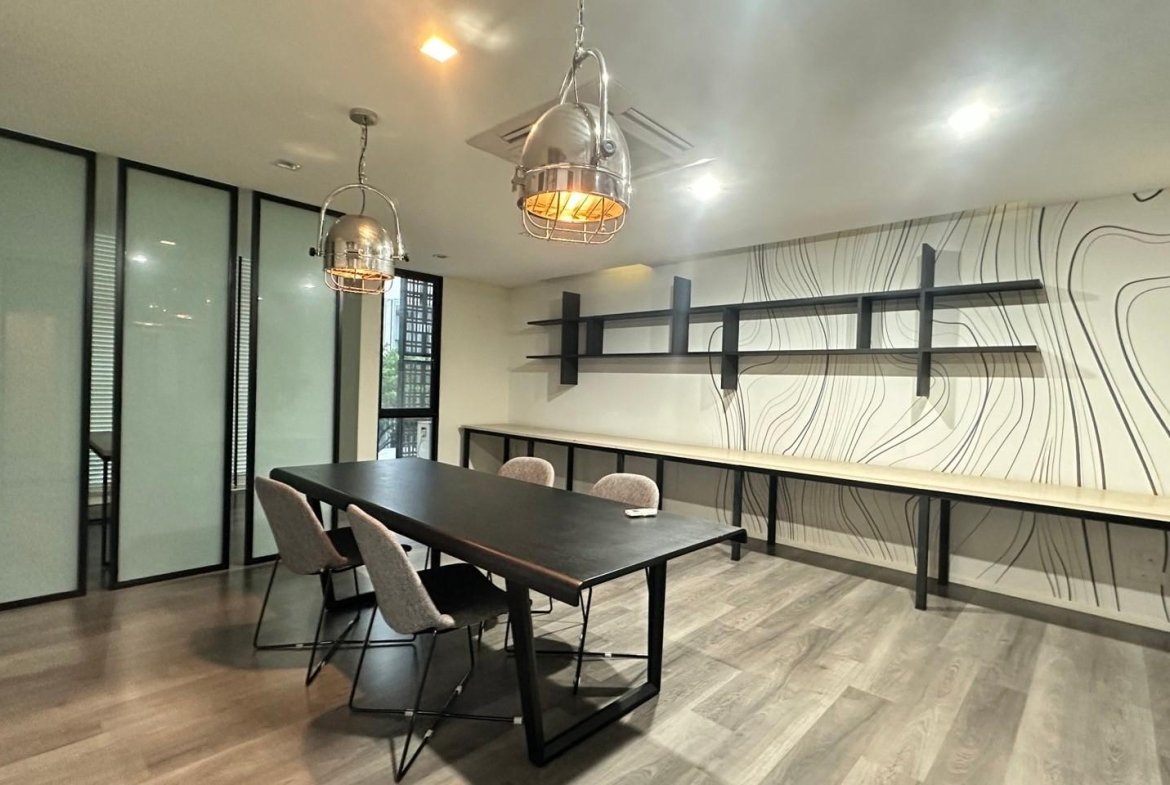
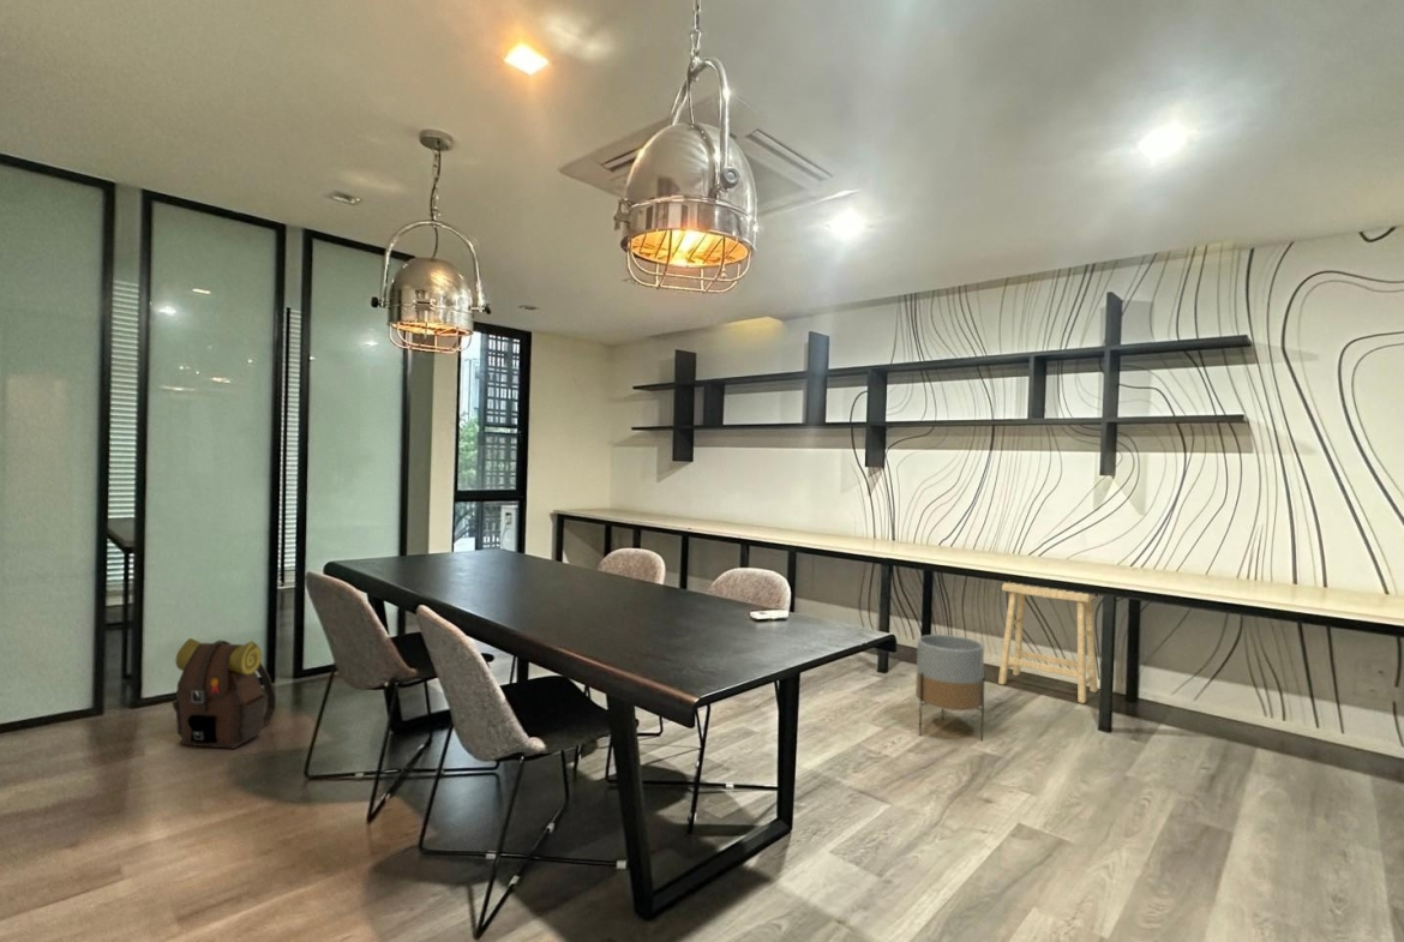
+ backpack [170,637,277,750]
+ planter [914,634,985,742]
+ stool [997,582,1099,704]
